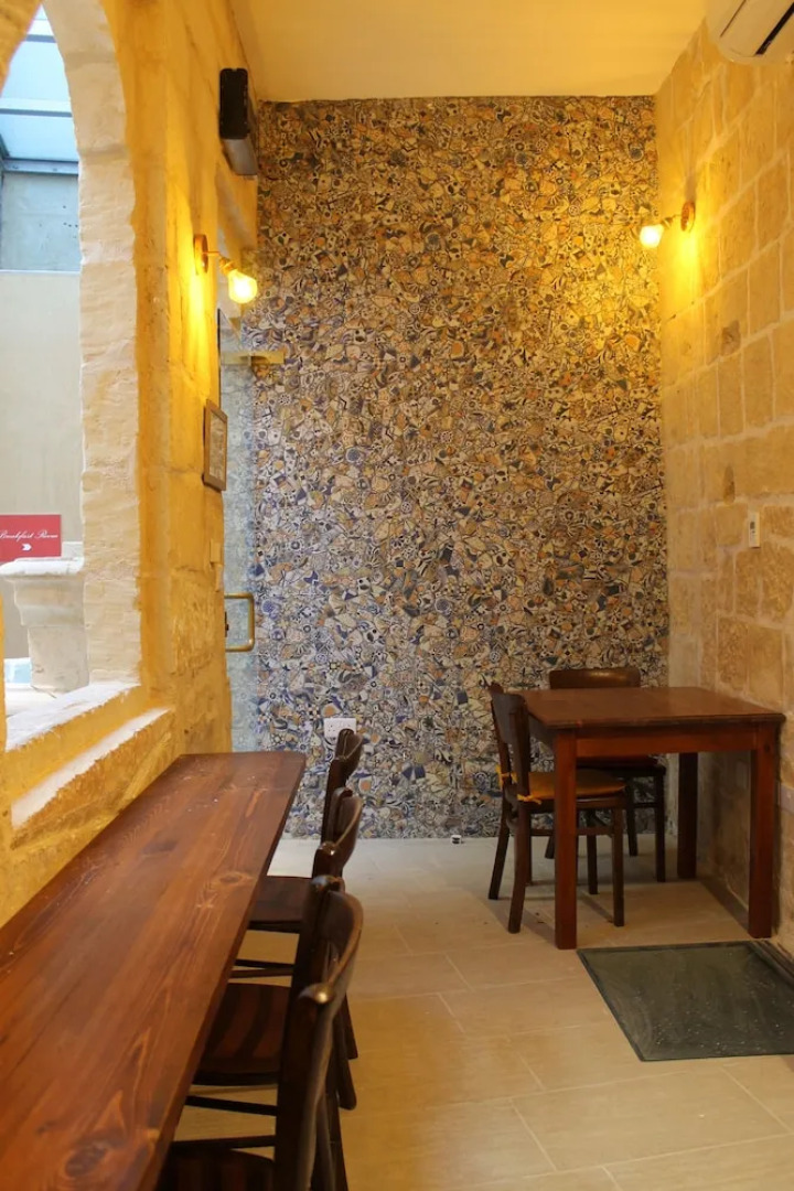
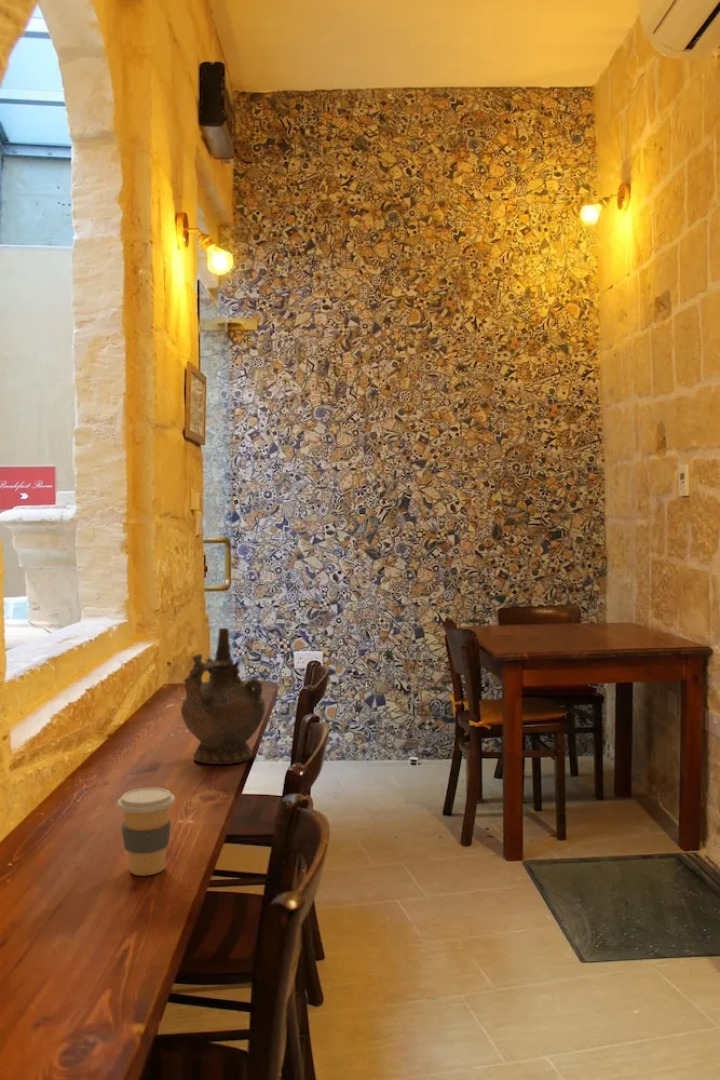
+ coffee cup [116,787,176,877]
+ ceremonial vessel [180,627,266,765]
